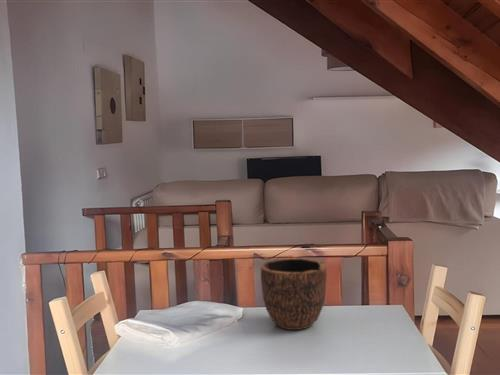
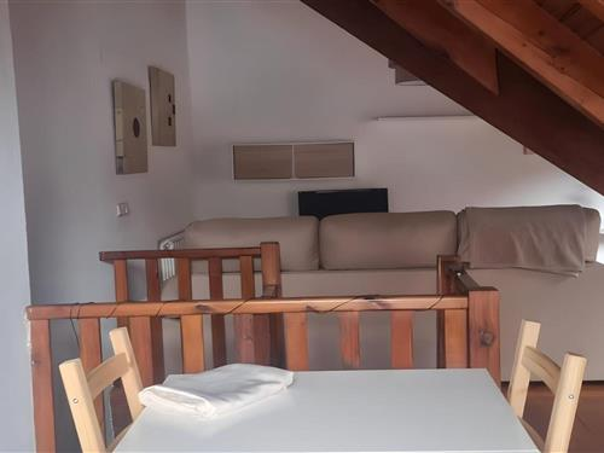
- bowl [260,257,328,331]
